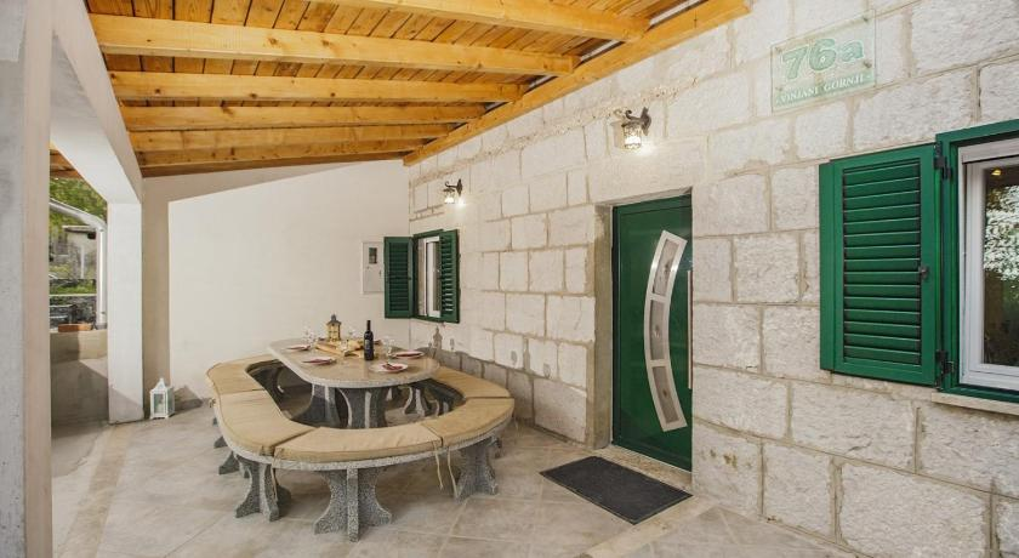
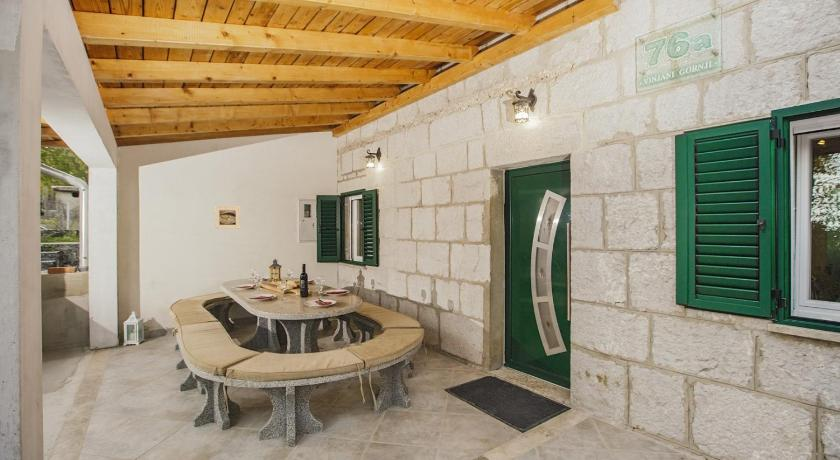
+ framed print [214,205,241,230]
